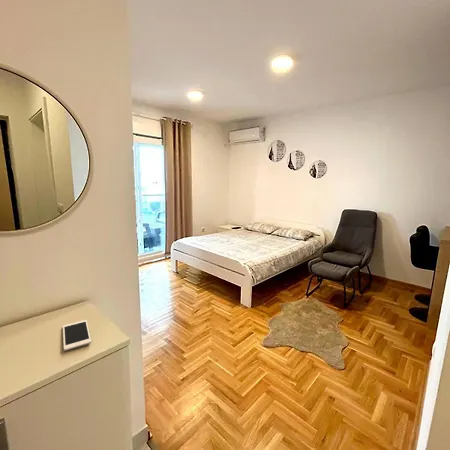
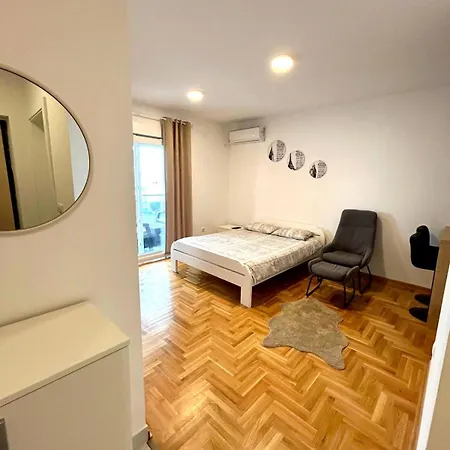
- cell phone [62,319,92,351]
